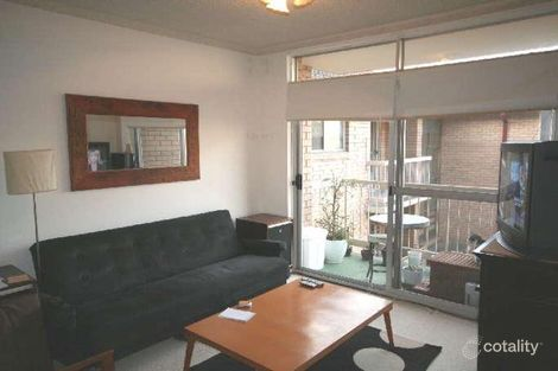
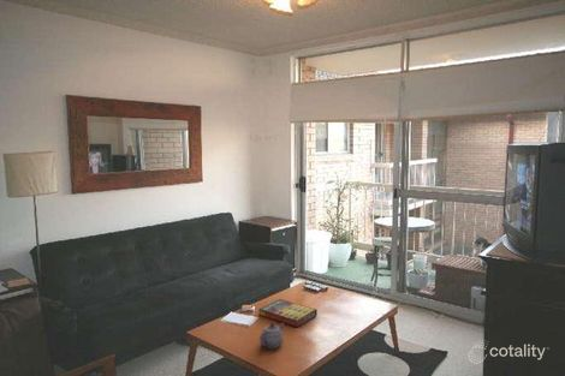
+ teapot [258,322,285,350]
+ game compilation box [257,298,319,328]
